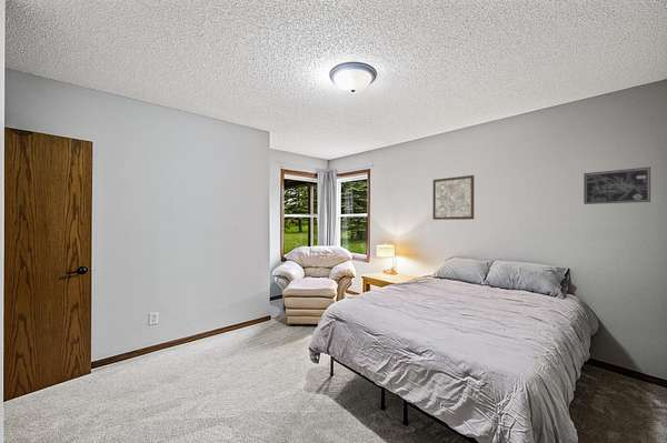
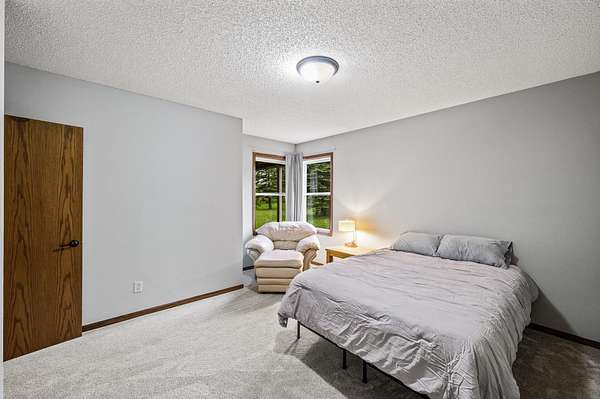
- wall art [583,167,651,205]
- wall art [431,174,475,221]
